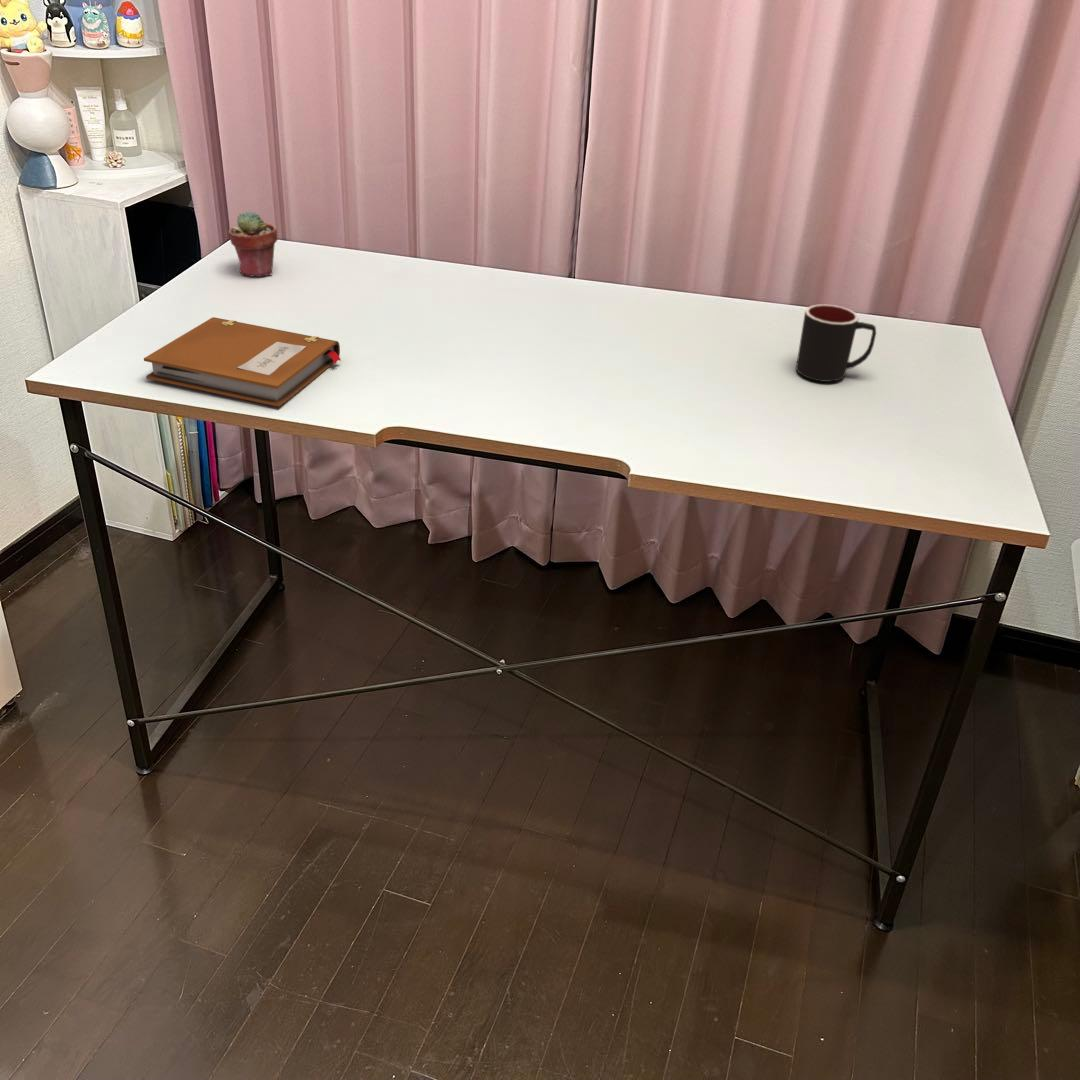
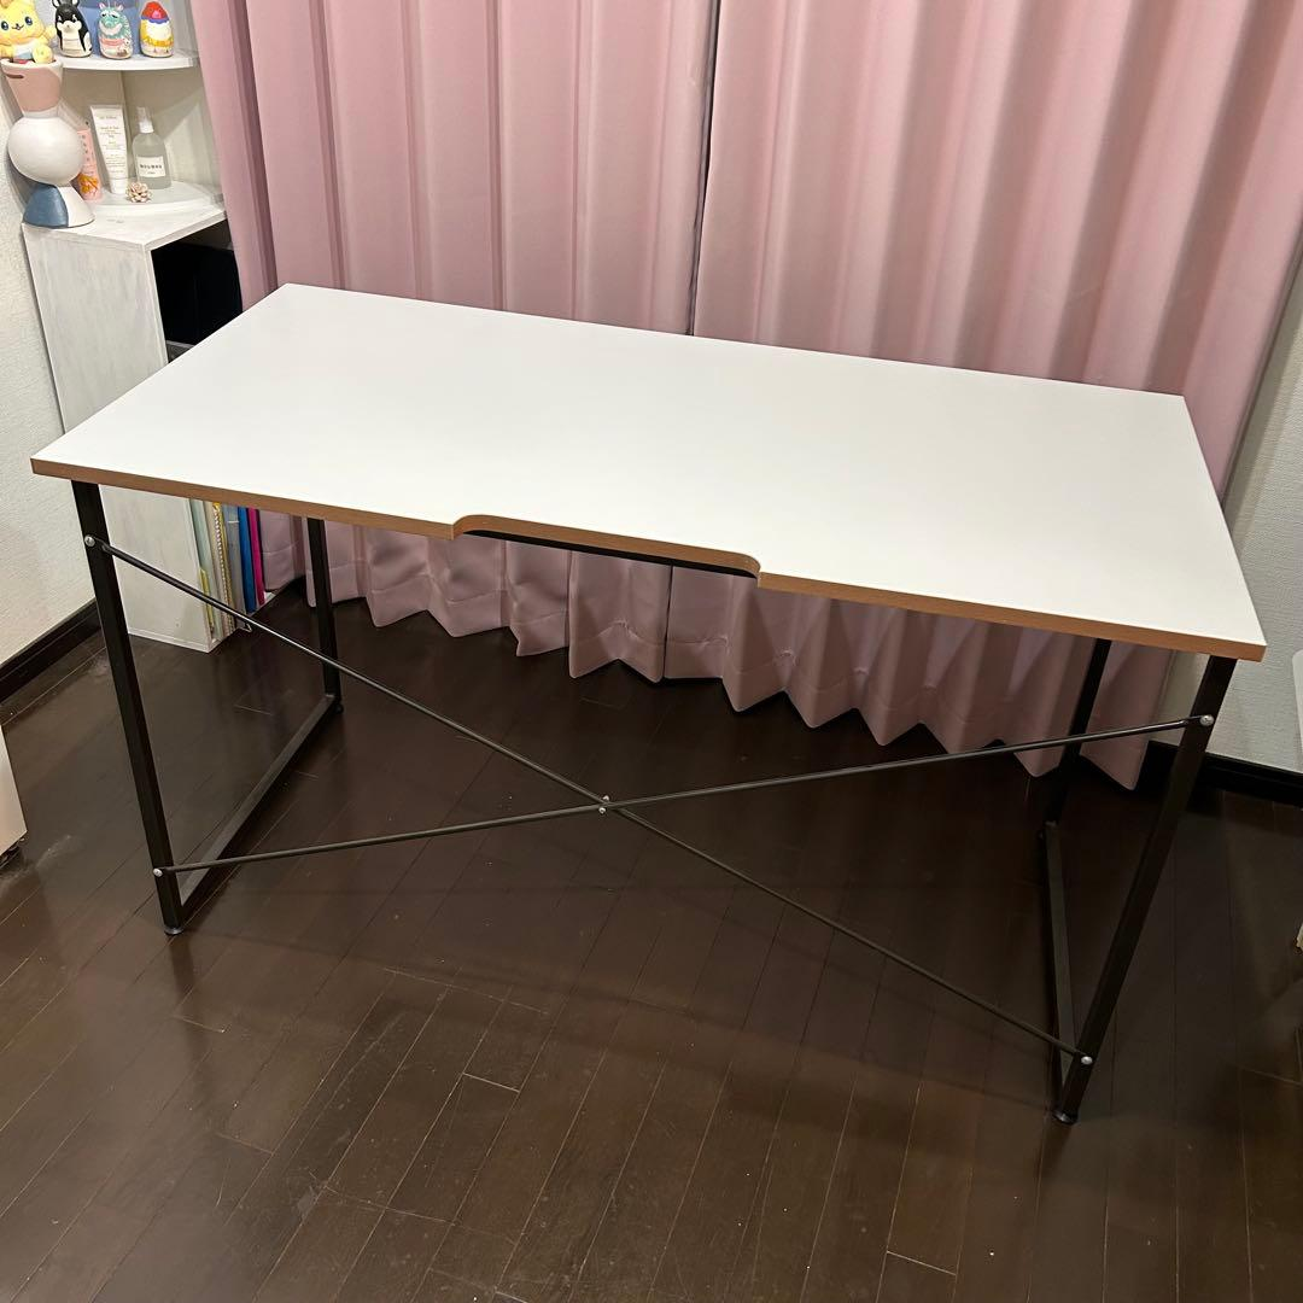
- notebook [143,316,342,408]
- potted succulent [228,210,278,278]
- mug [795,303,877,383]
